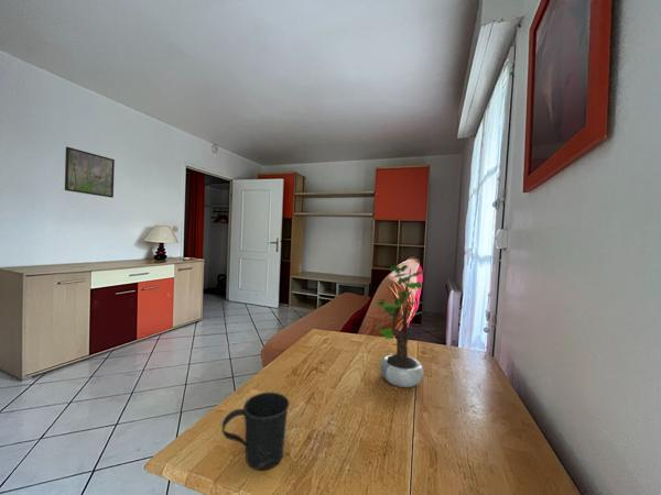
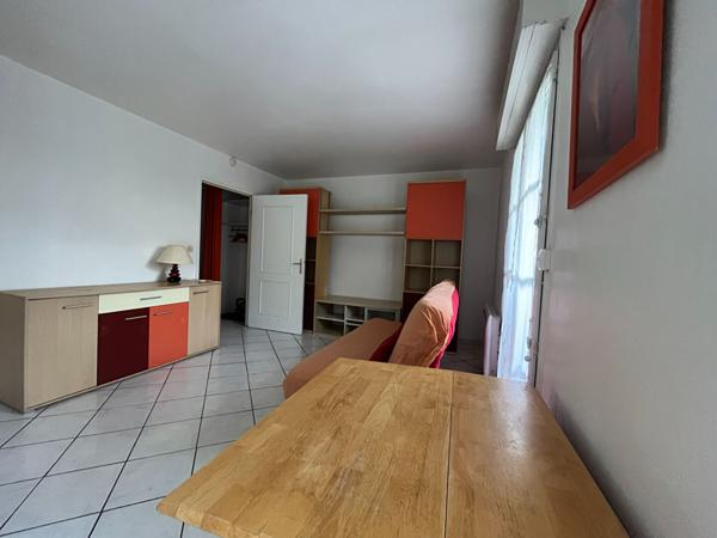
- mug [221,392,291,471]
- potted plant [370,264,425,388]
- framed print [64,146,116,199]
